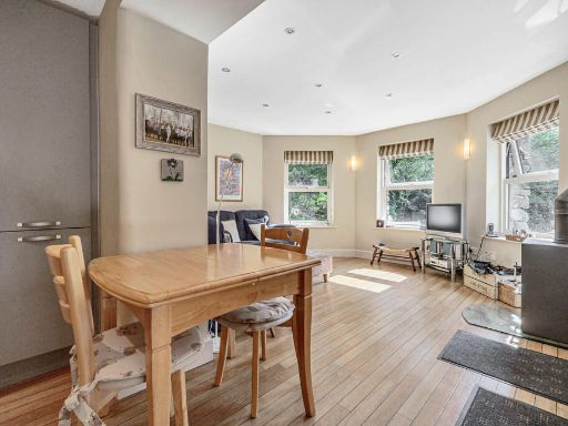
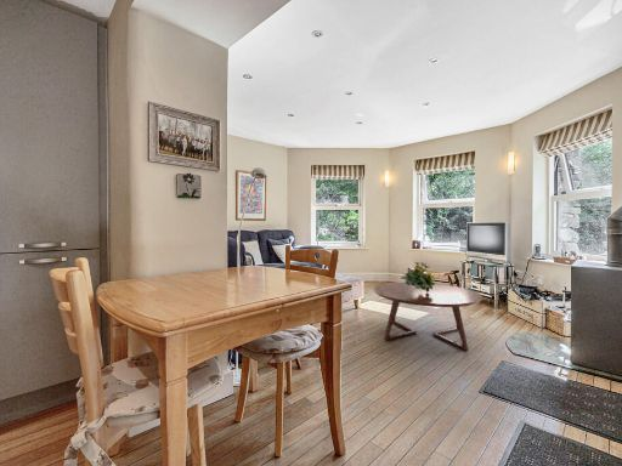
+ flowering plant [400,261,436,292]
+ coffee table [373,282,484,352]
